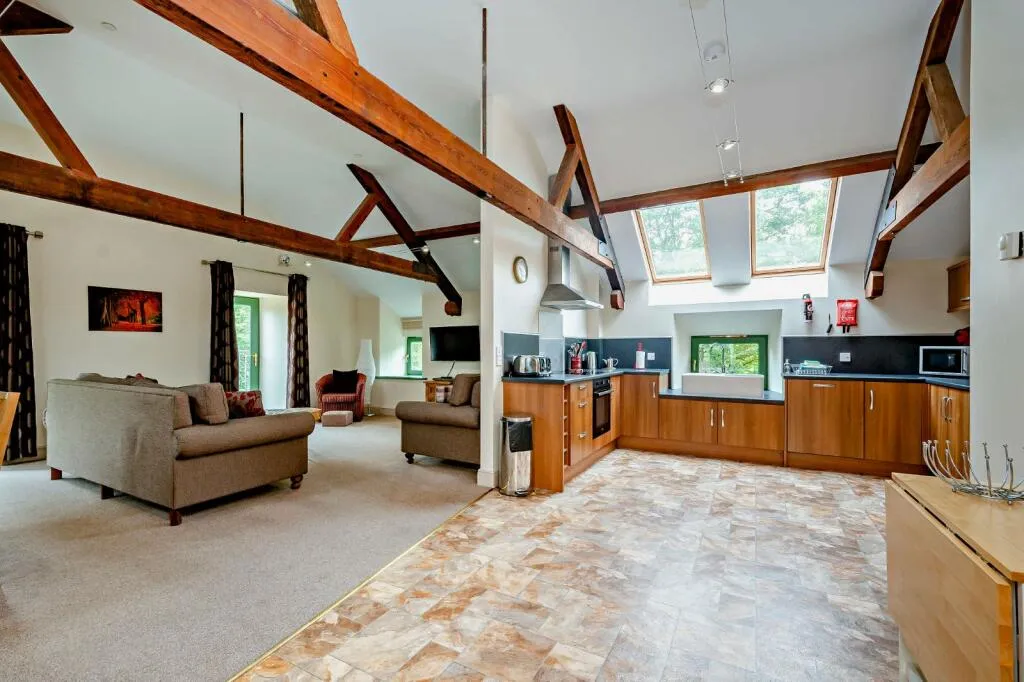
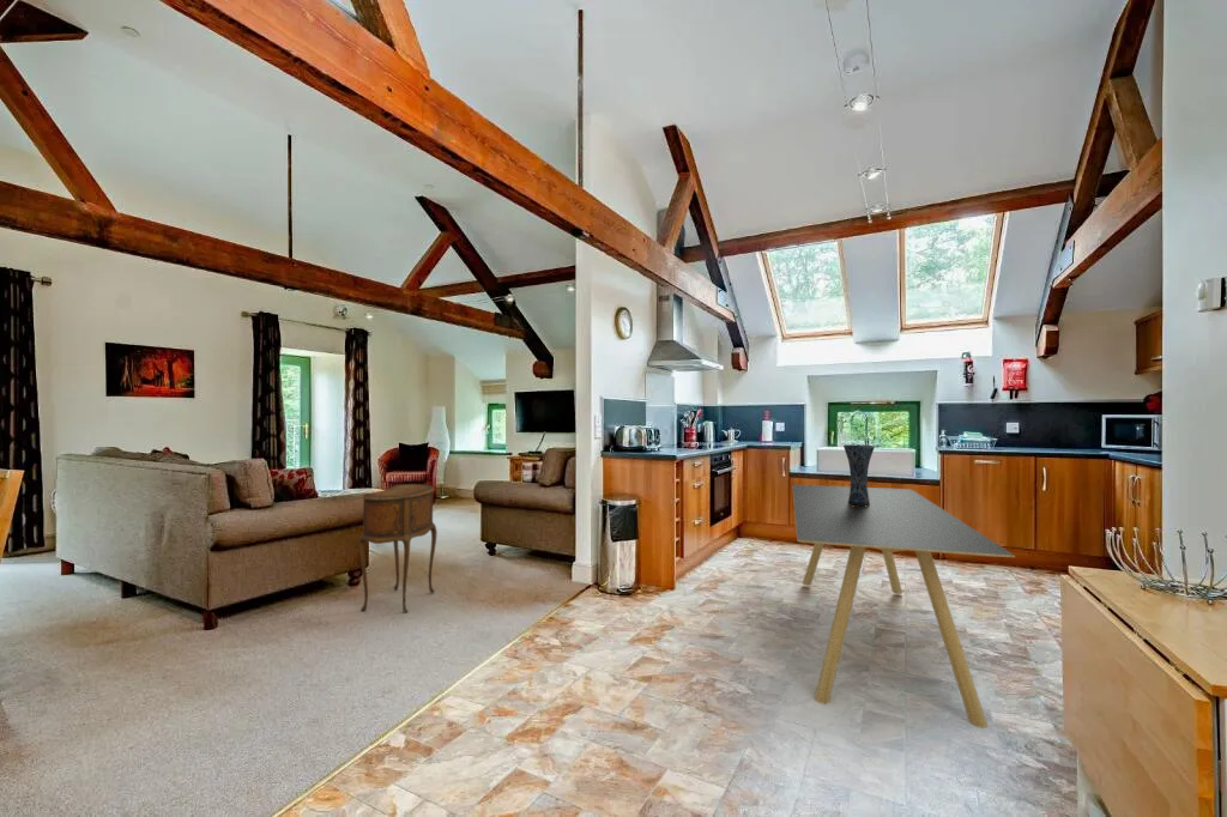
+ dining table [791,483,1016,730]
+ side table [357,483,439,615]
+ vase [842,443,876,507]
